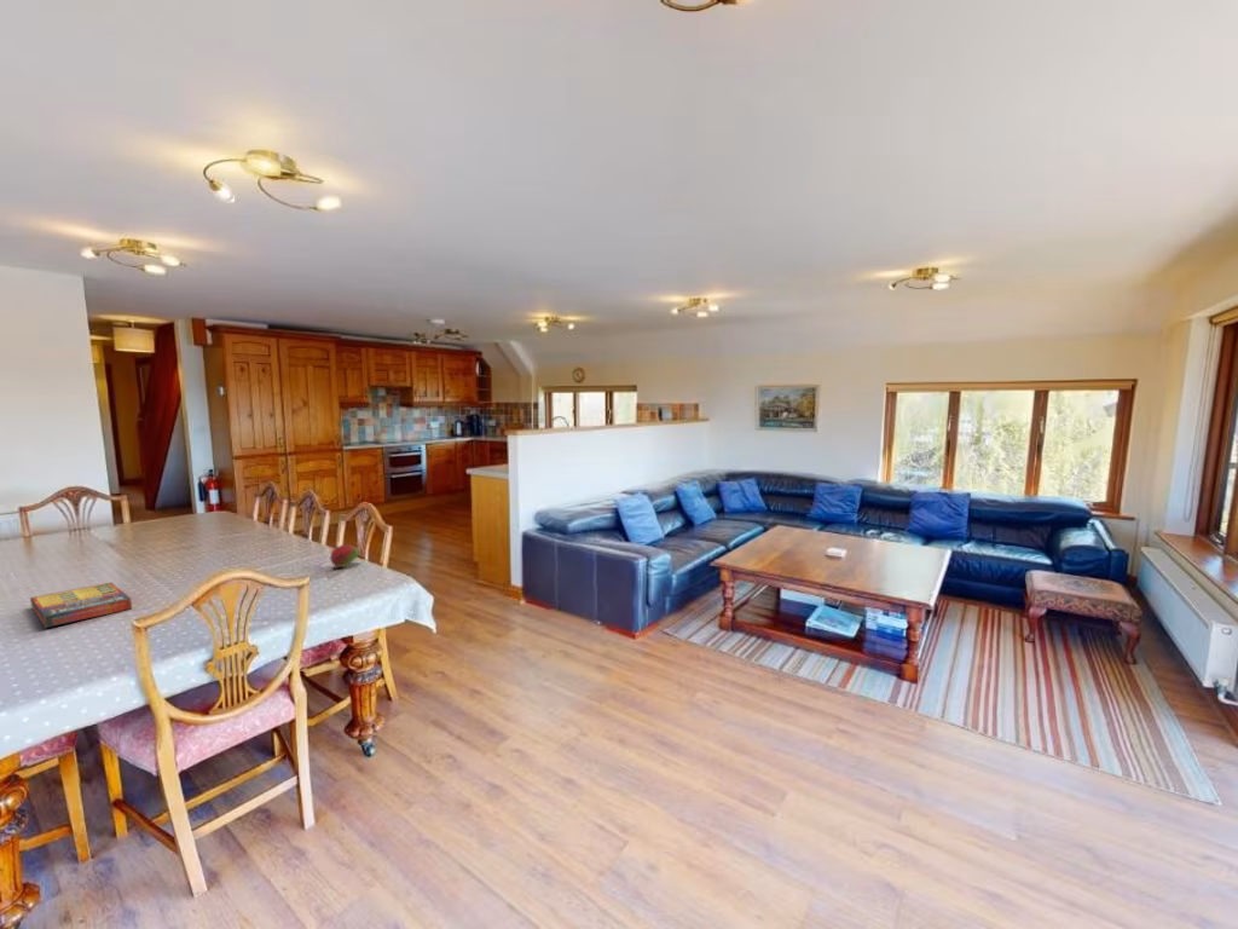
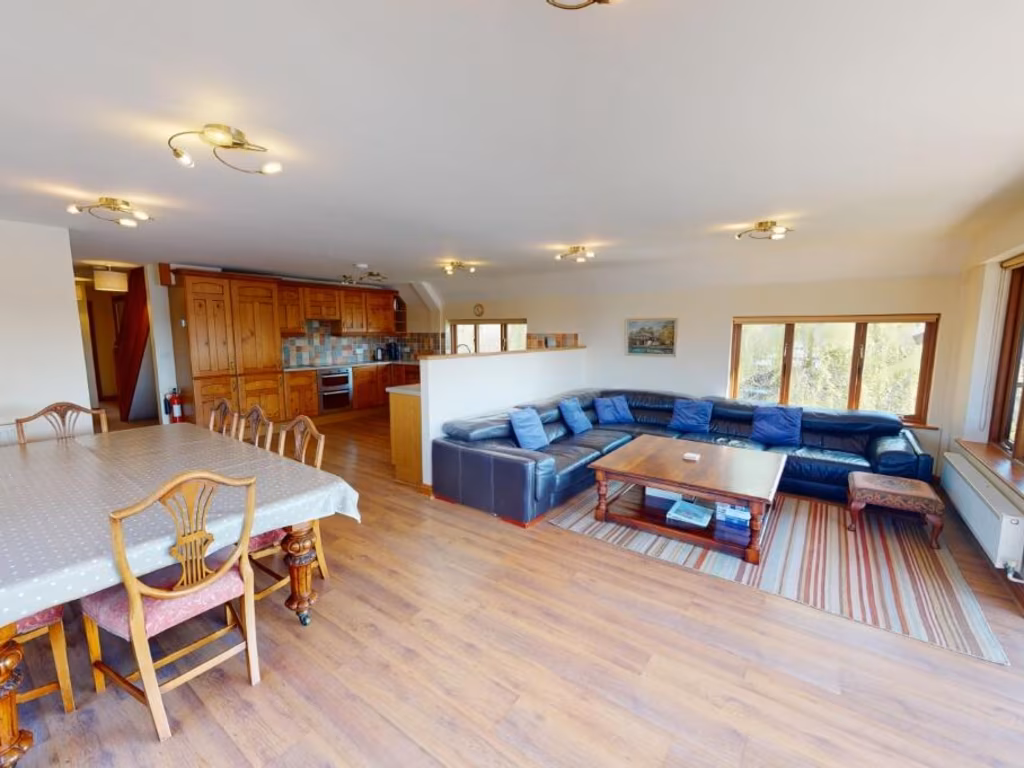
- game compilation box [29,582,133,629]
- fruit [329,543,359,569]
